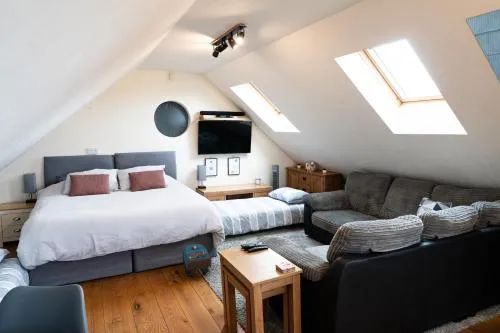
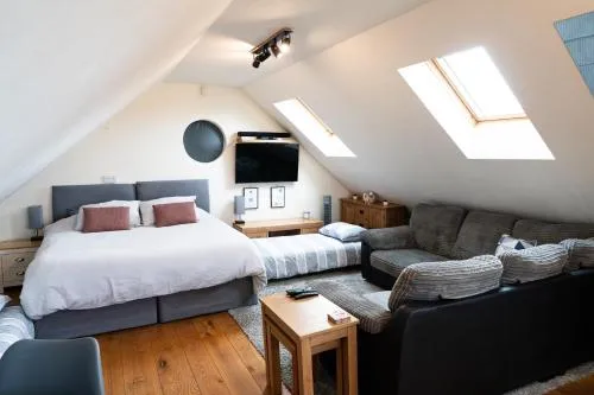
- backpack [182,243,213,278]
